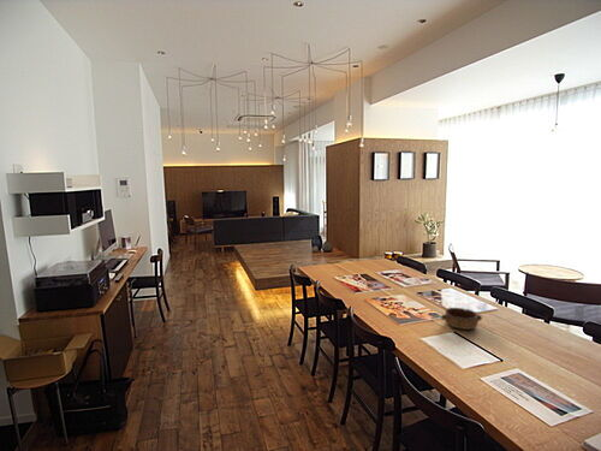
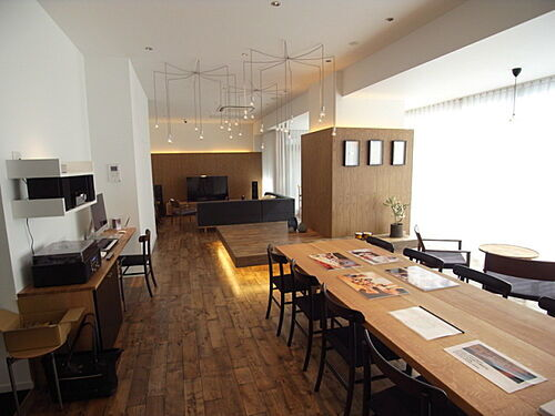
- bowl [440,307,483,331]
